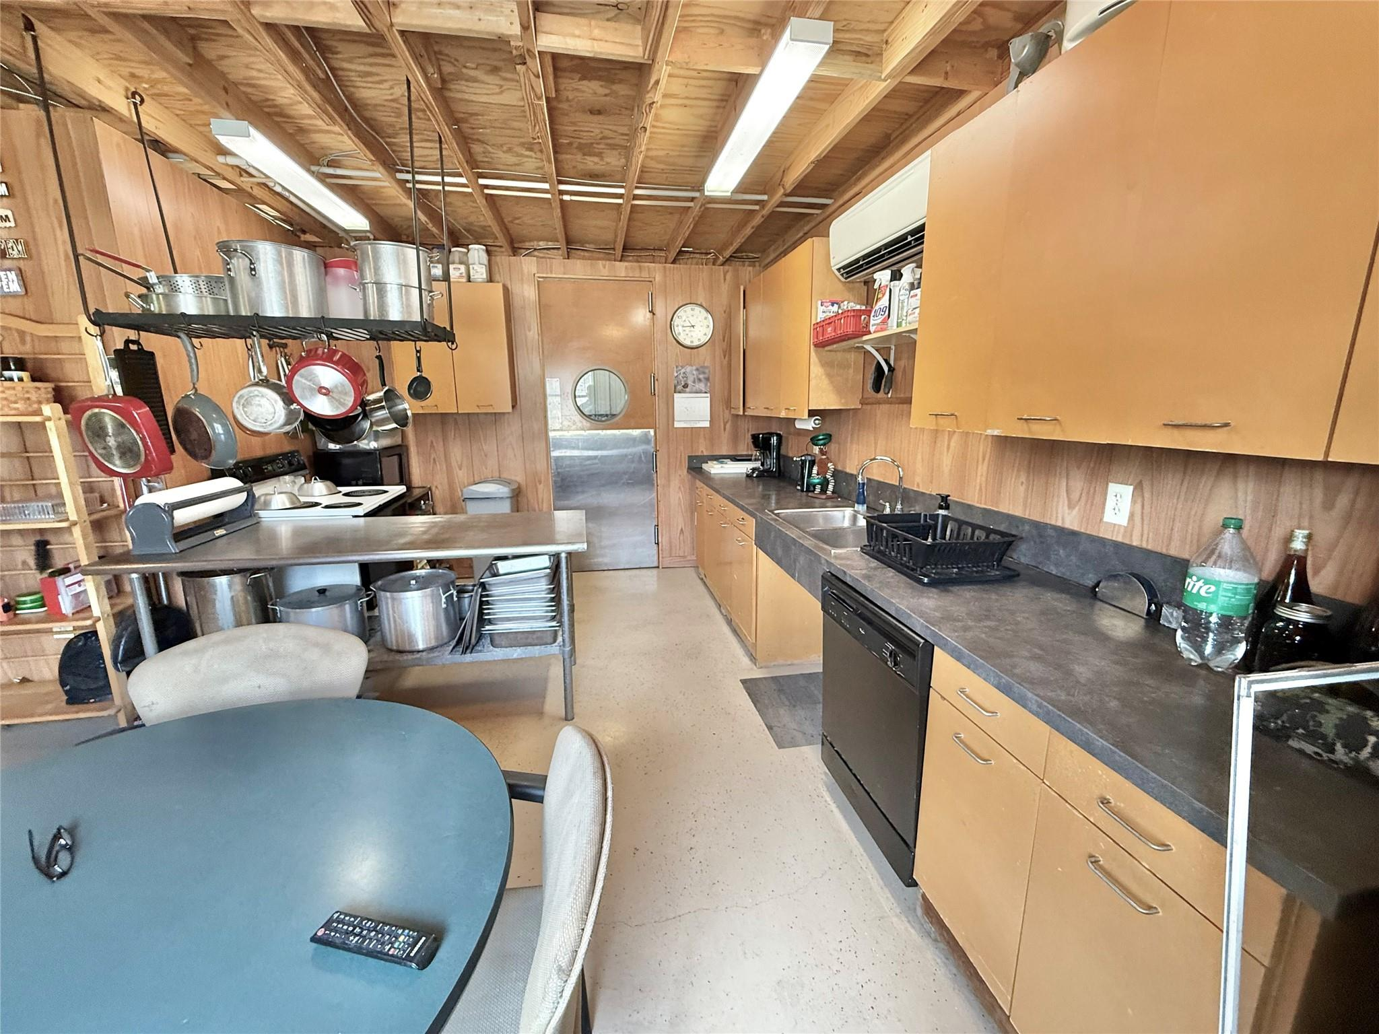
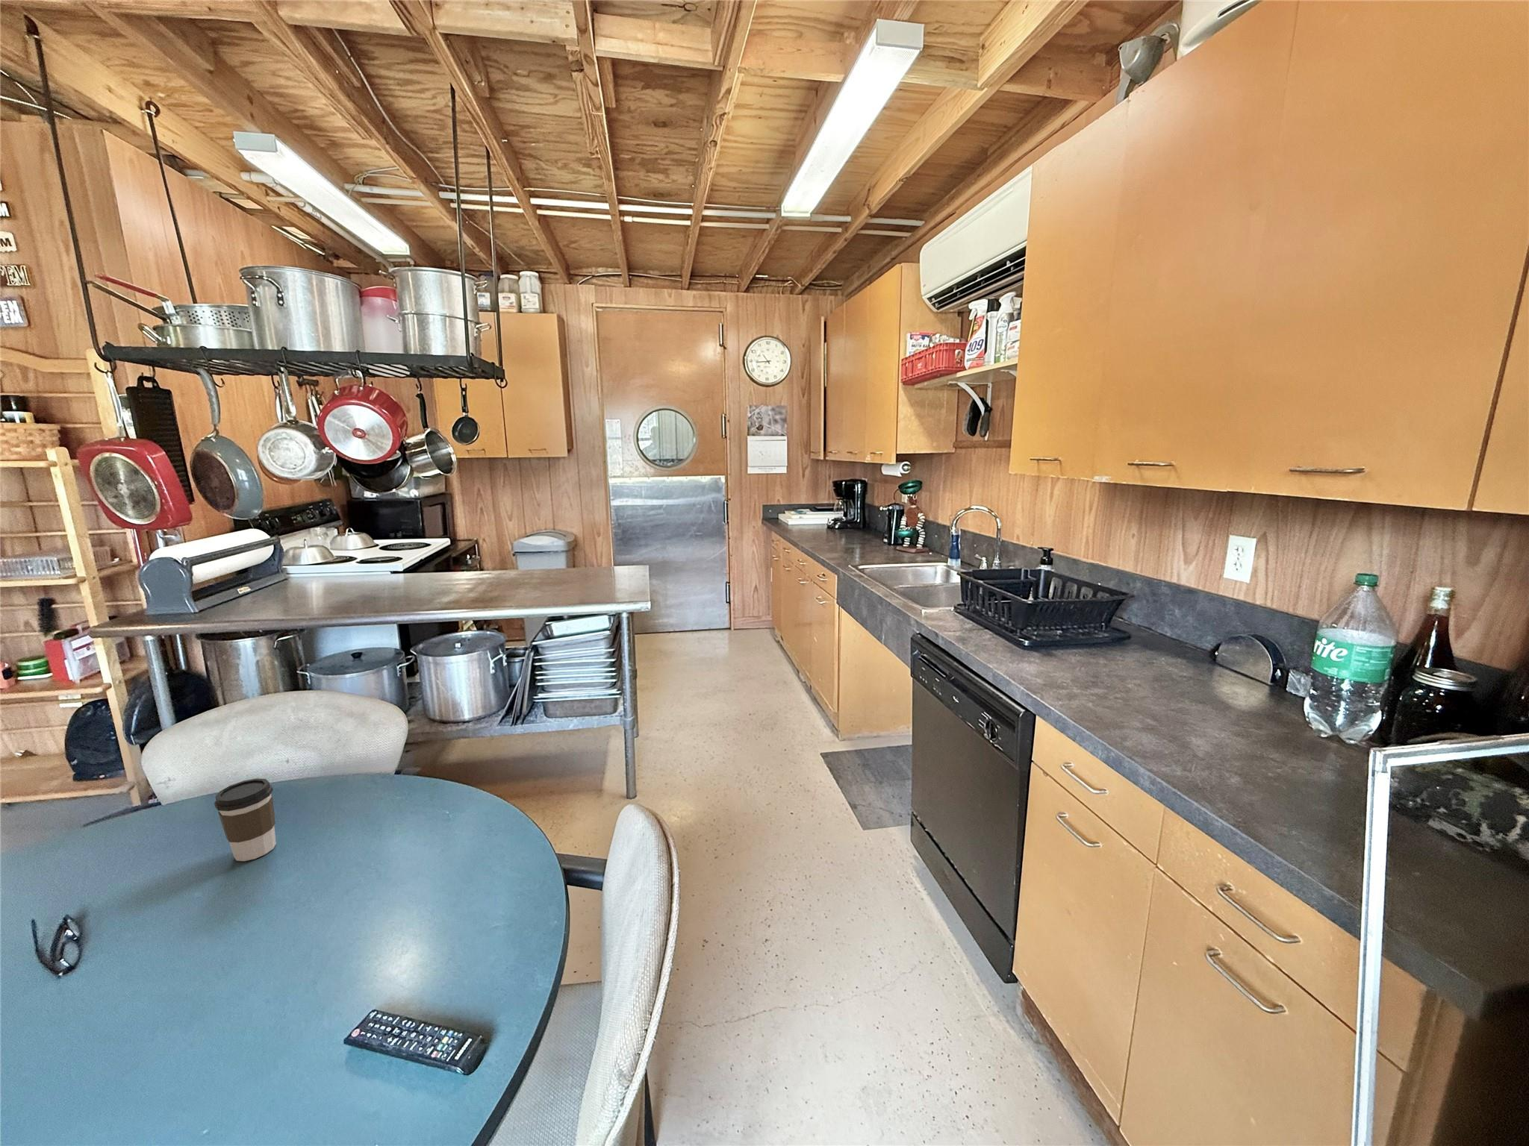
+ coffee cup [213,778,277,862]
